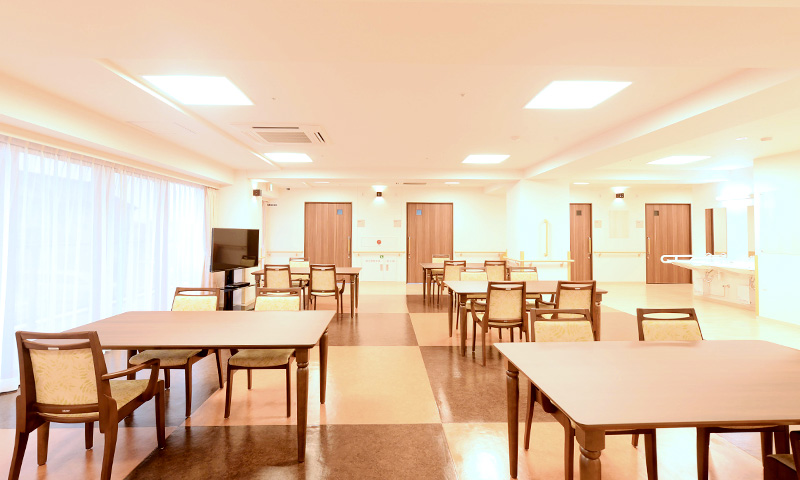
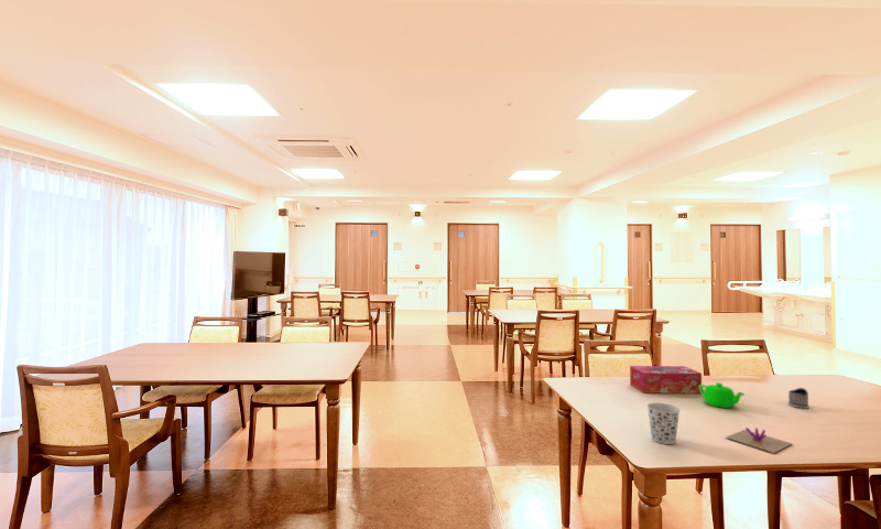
+ tissue box [629,365,703,395]
+ teapot [699,381,746,409]
+ flower [725,427,794,454]
+ tea glass holder [786,387,811,410]
+ cup [646,401,682,445]
